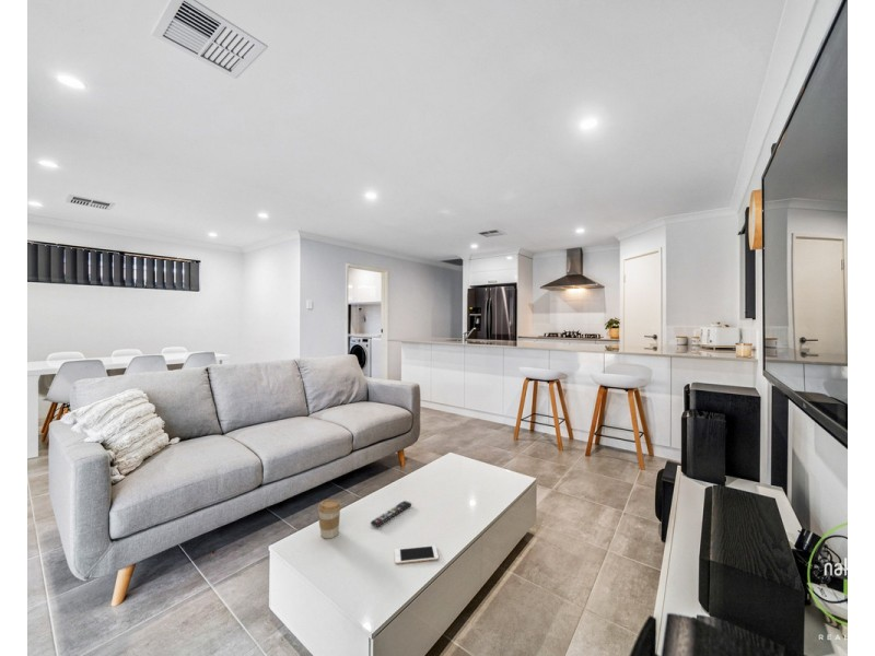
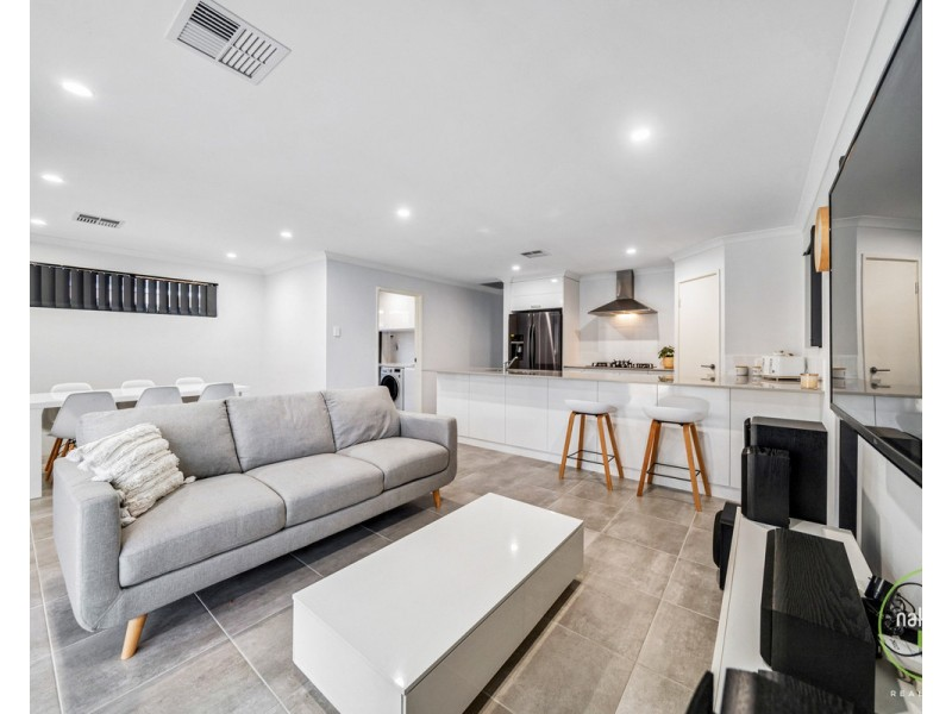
- cell phone [394,544,440,565]
- coffee cup [317,499,342,539]
- remote control [370,500,412,528]
